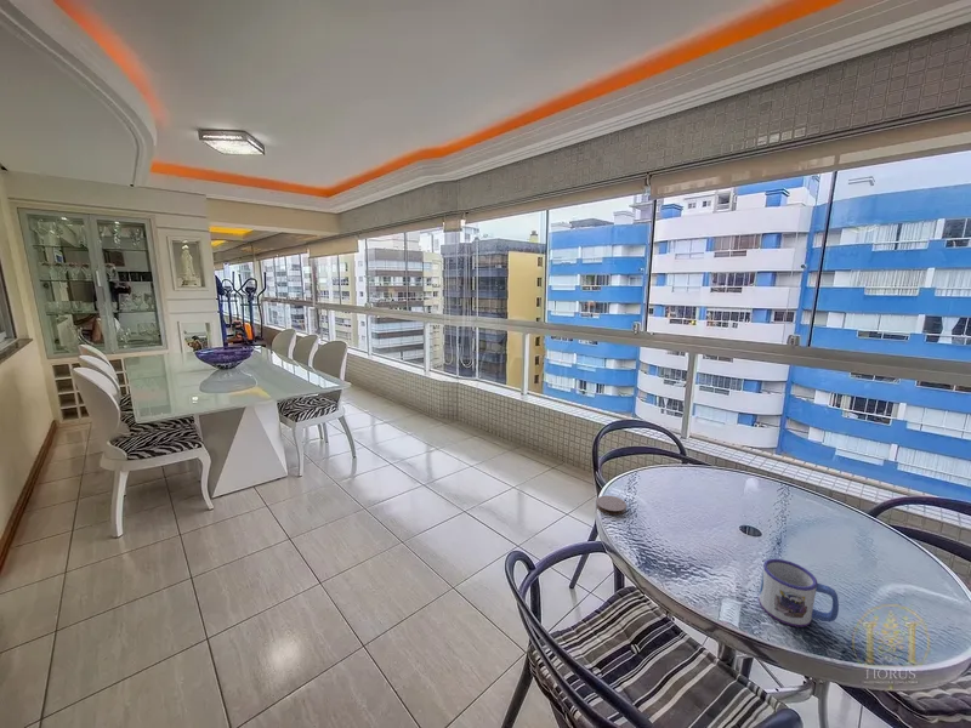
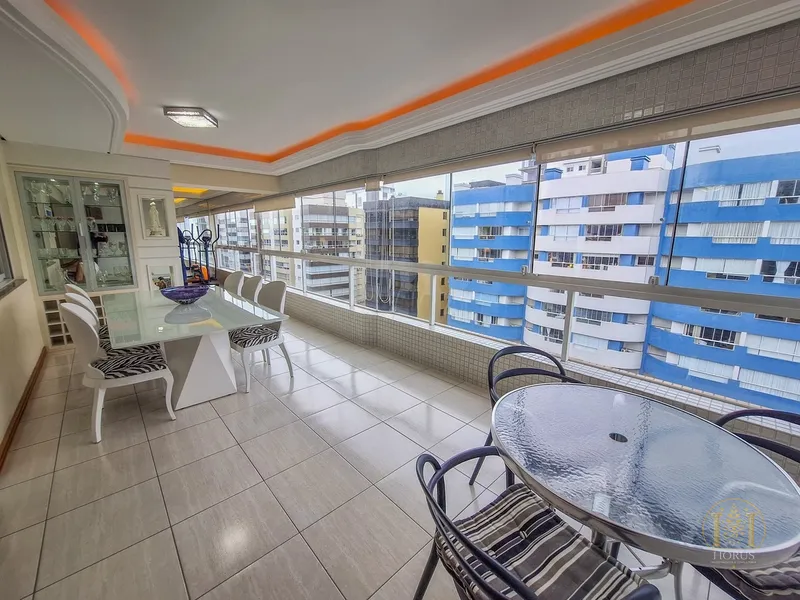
- coaster [595,494,628,516]
- mug [757,558,840,629]
